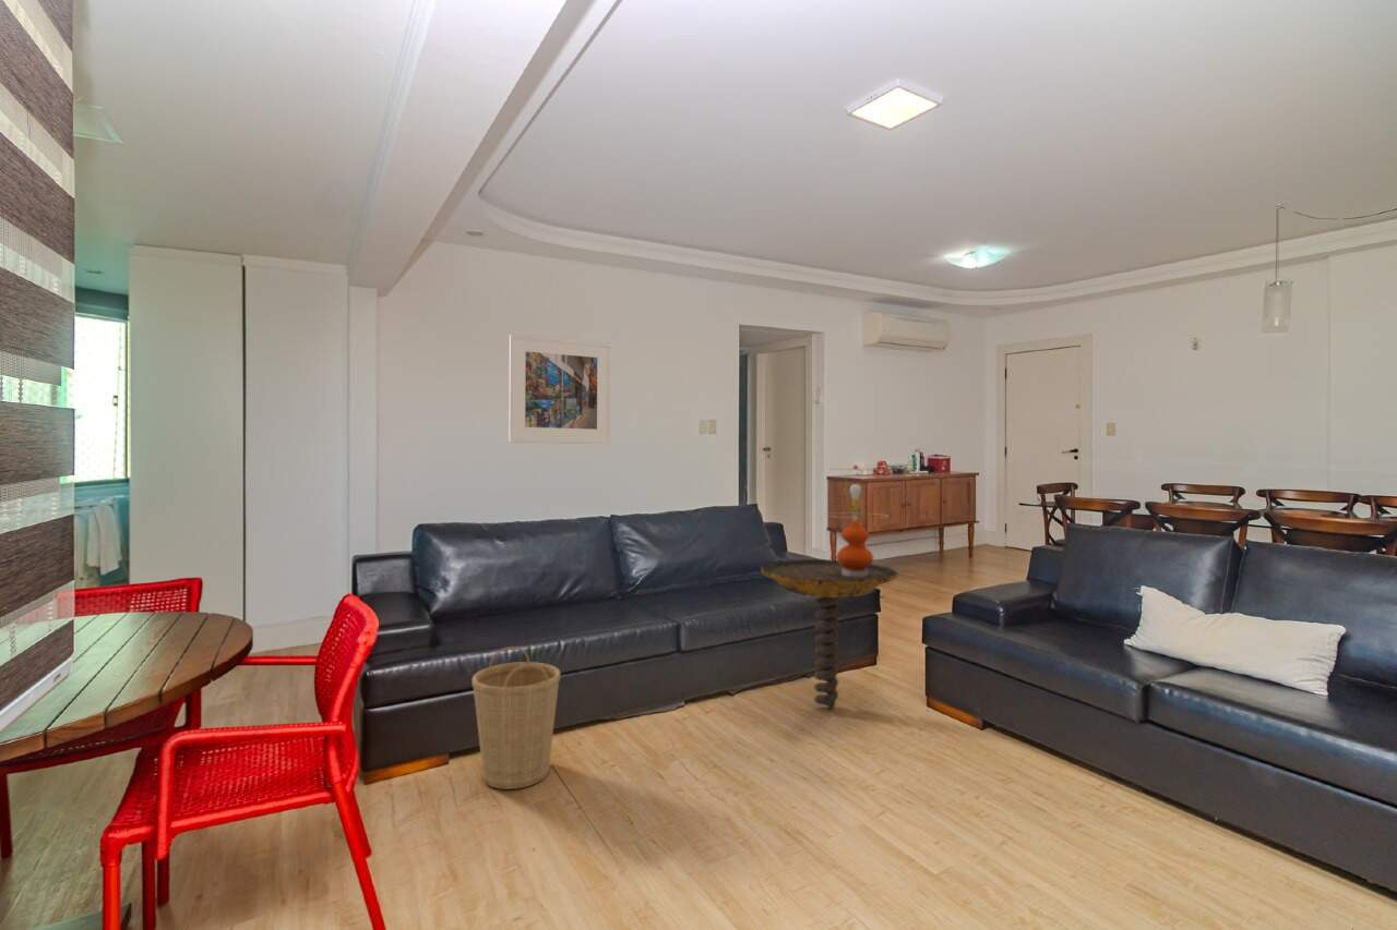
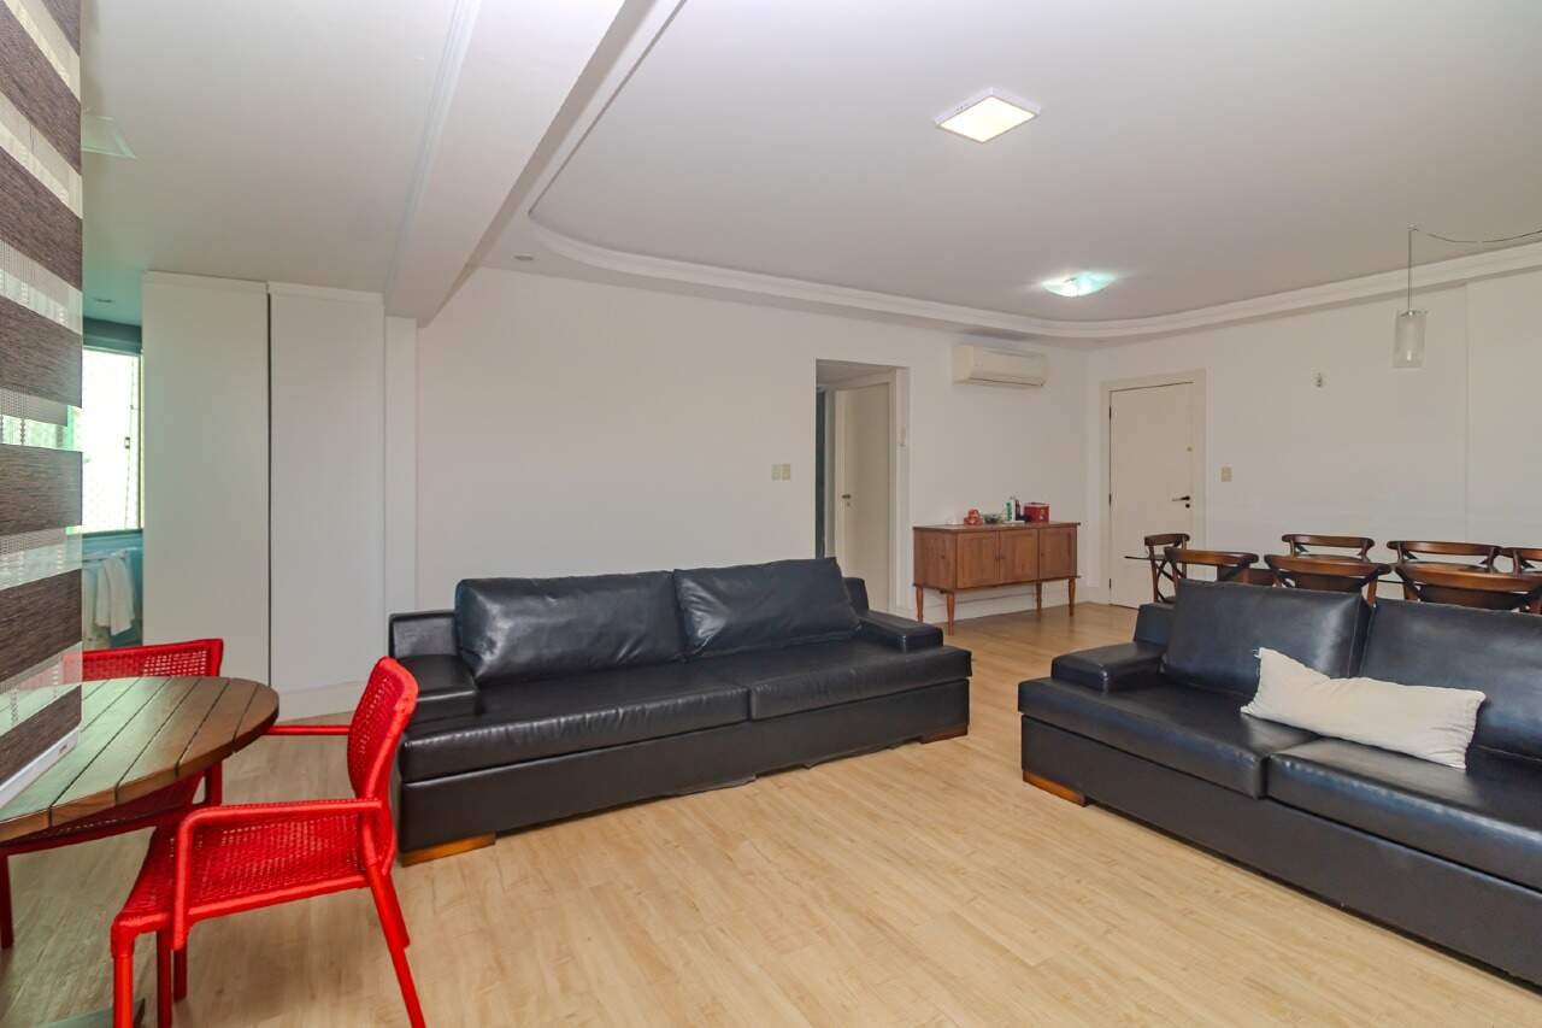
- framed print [508,334,612,445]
- table lamp [823,464,889,577]
- basket [471,645,561,790]
- side table [760,558,898,710]
